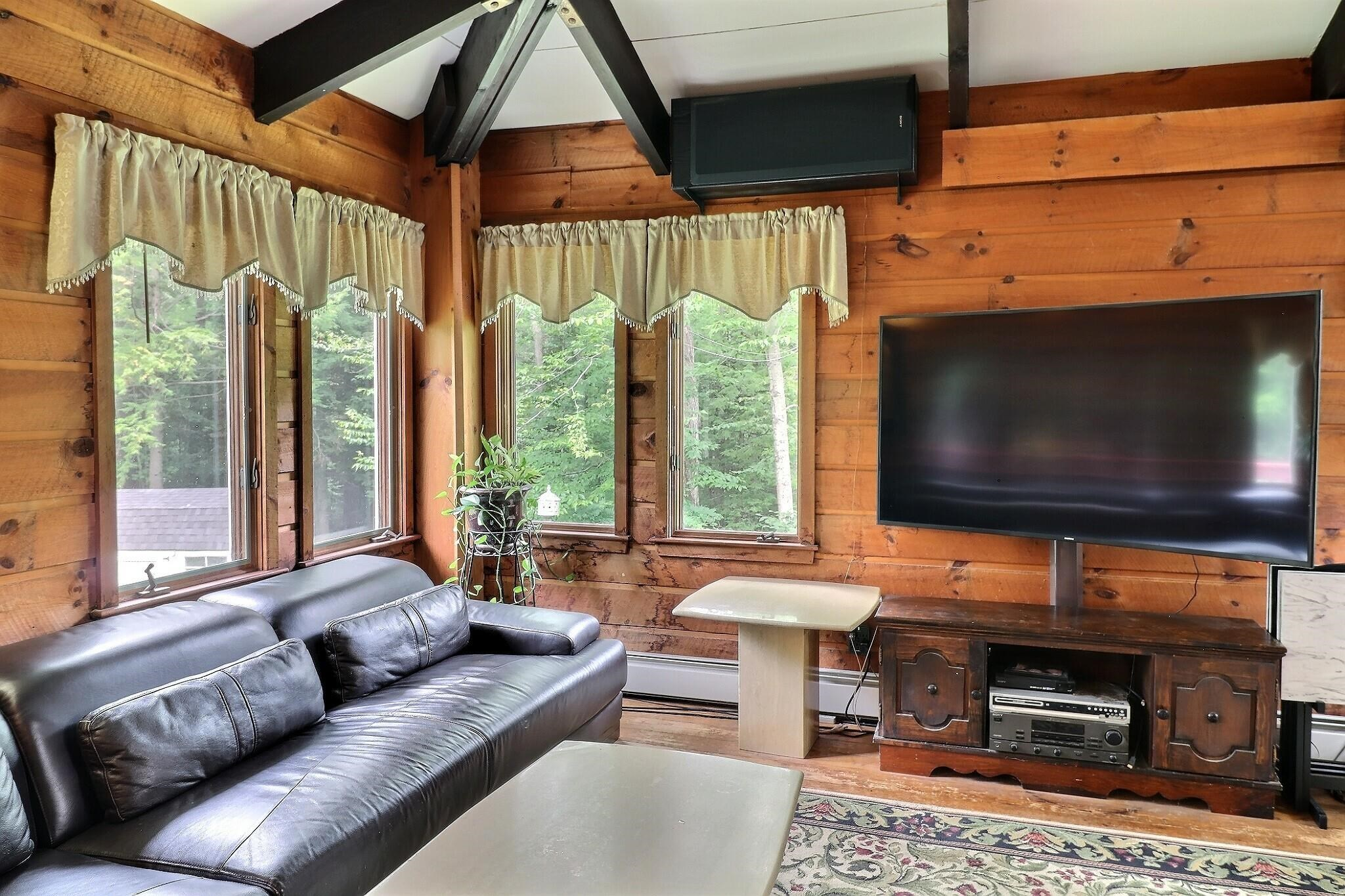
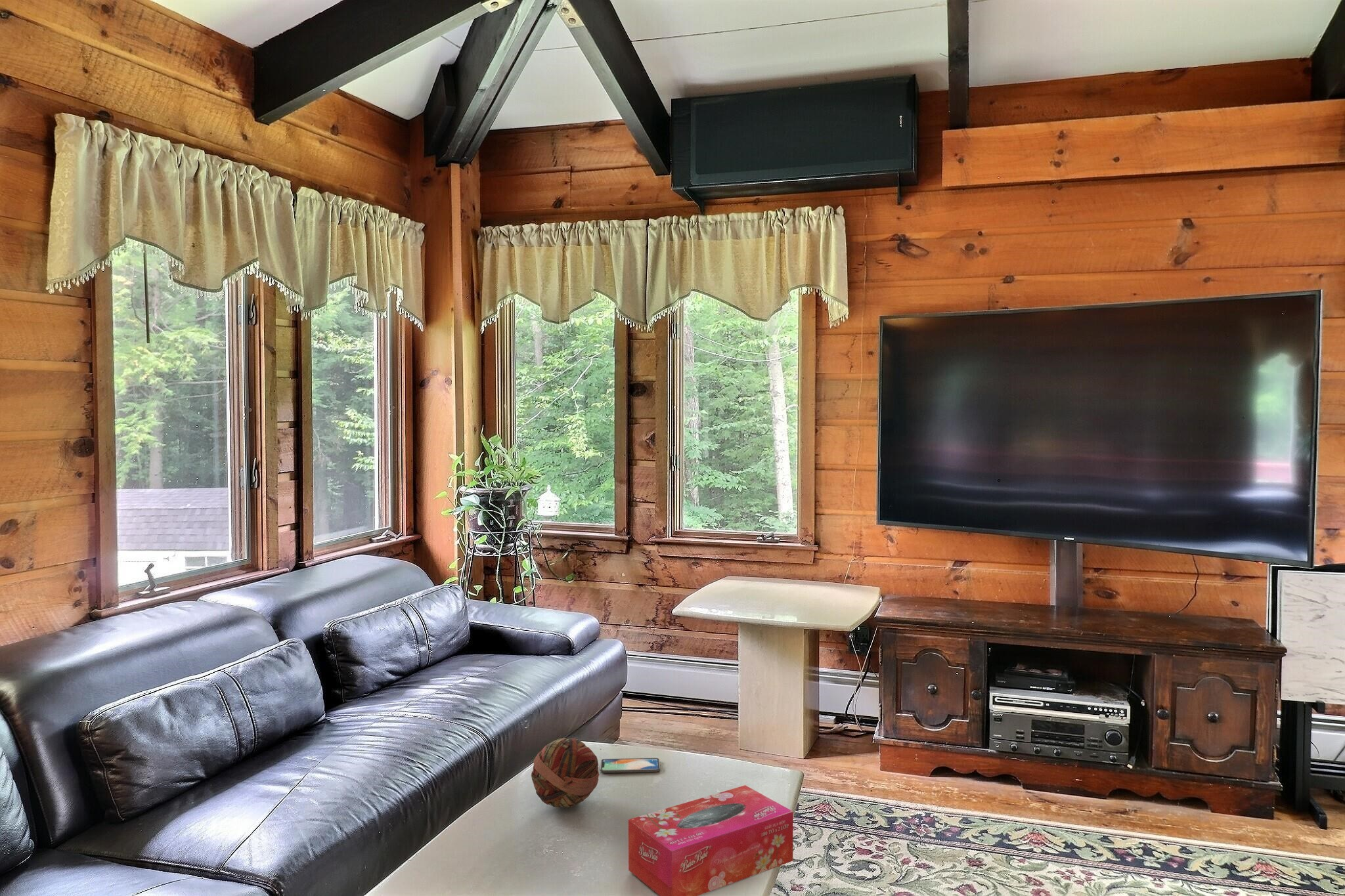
+ decorative ball [531,737,600,809]
+ smartphone [600,757,661,773]
+ tissue box [628,784,794,896]
